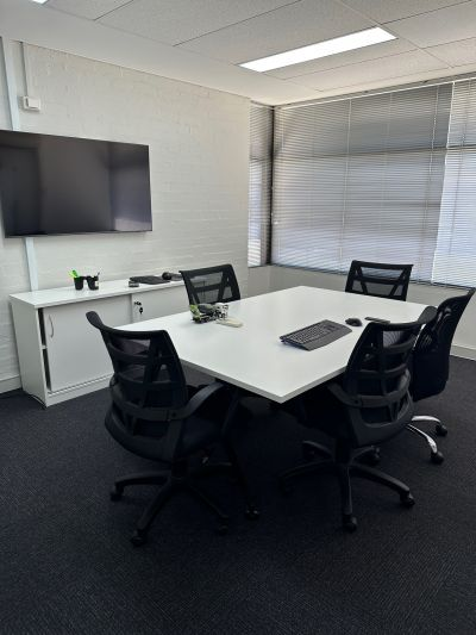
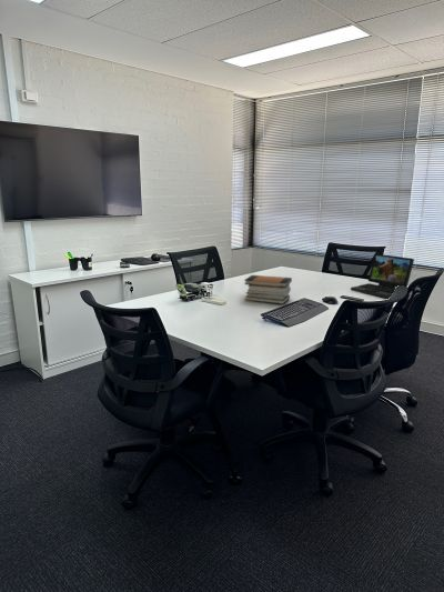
+ laptop [350,252,415,300]
+ book stack [243,274,293,305]
